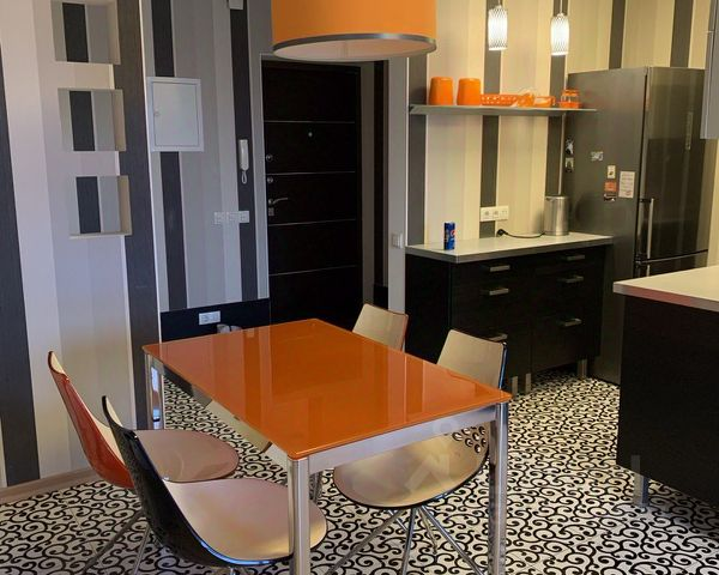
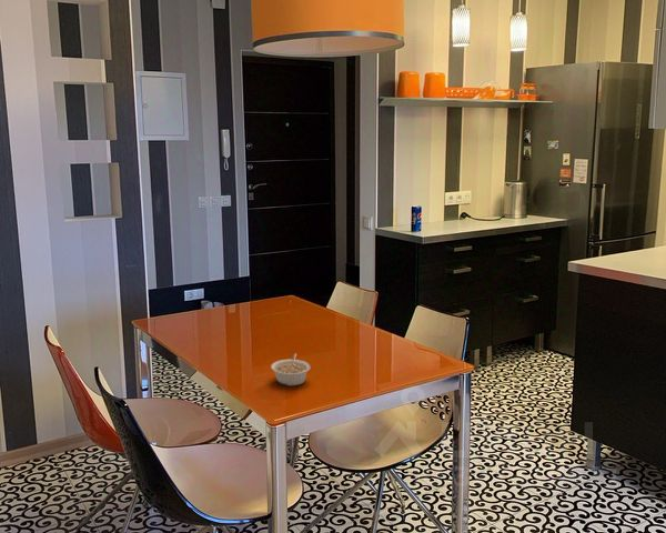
+ legume [270,352,312,386]
